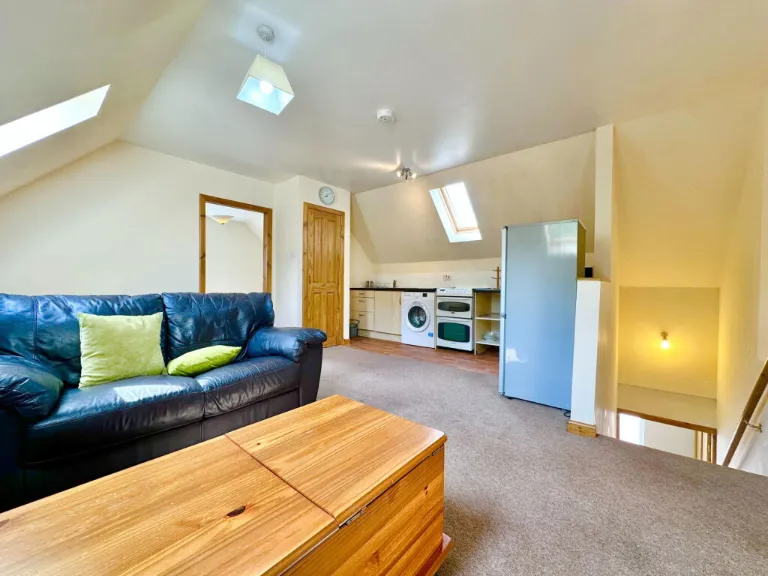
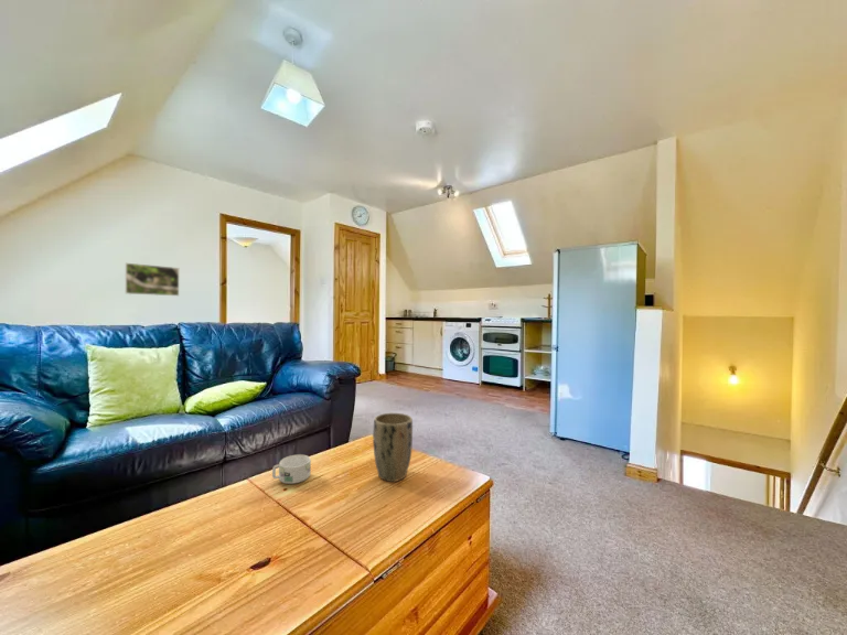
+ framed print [125,262,180,297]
+ plant pot [372,412,414,483]
+ mug [271,453,312,485]
